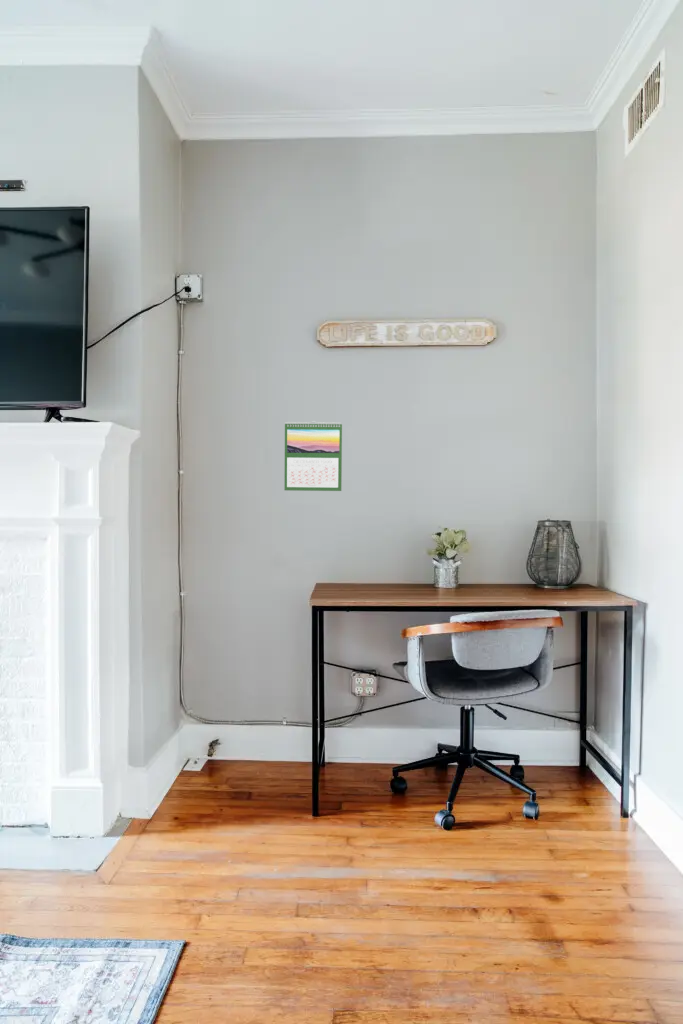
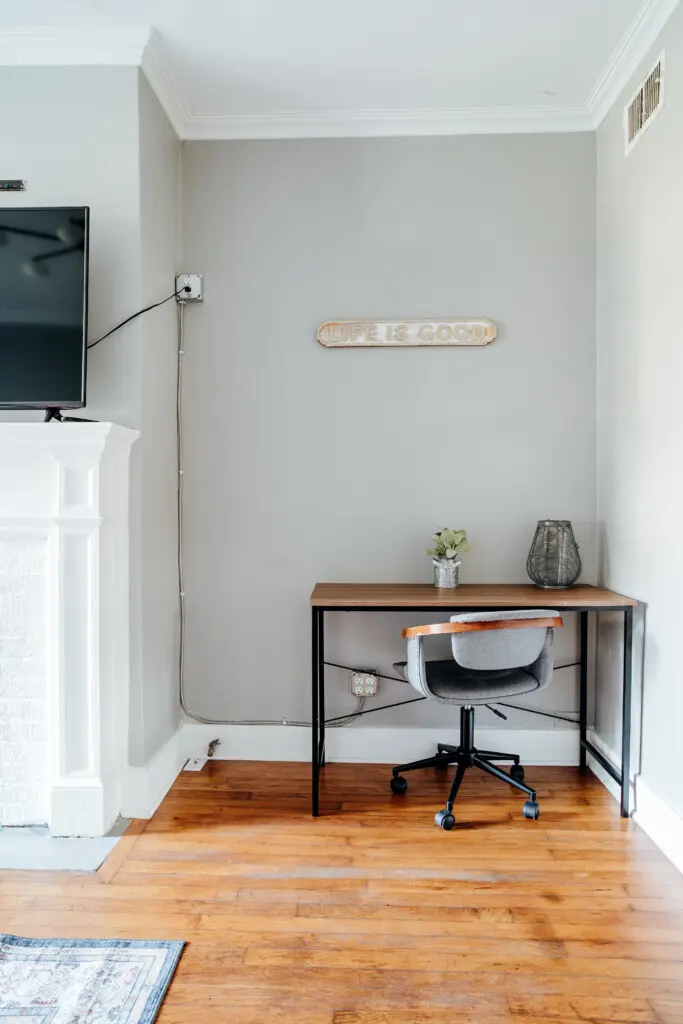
- calendar [283,420,343,492]
